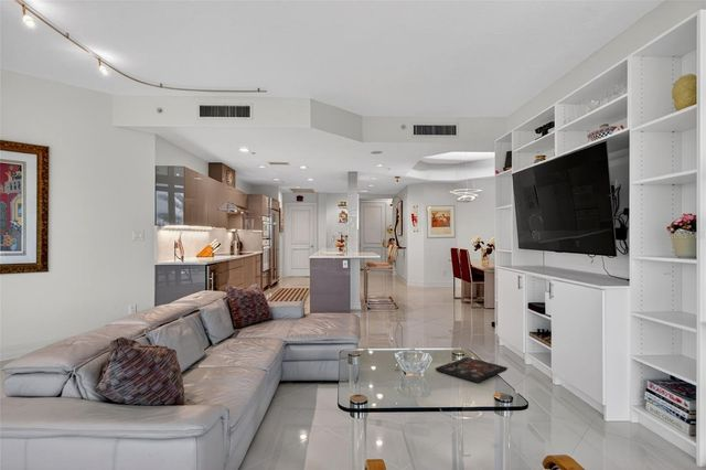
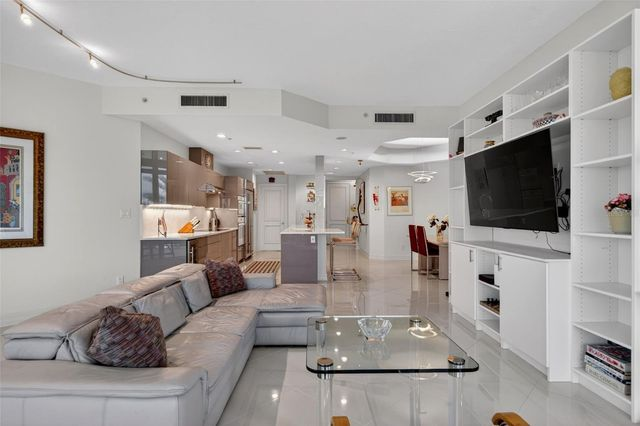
- decorative tray [435,356,509,384]
